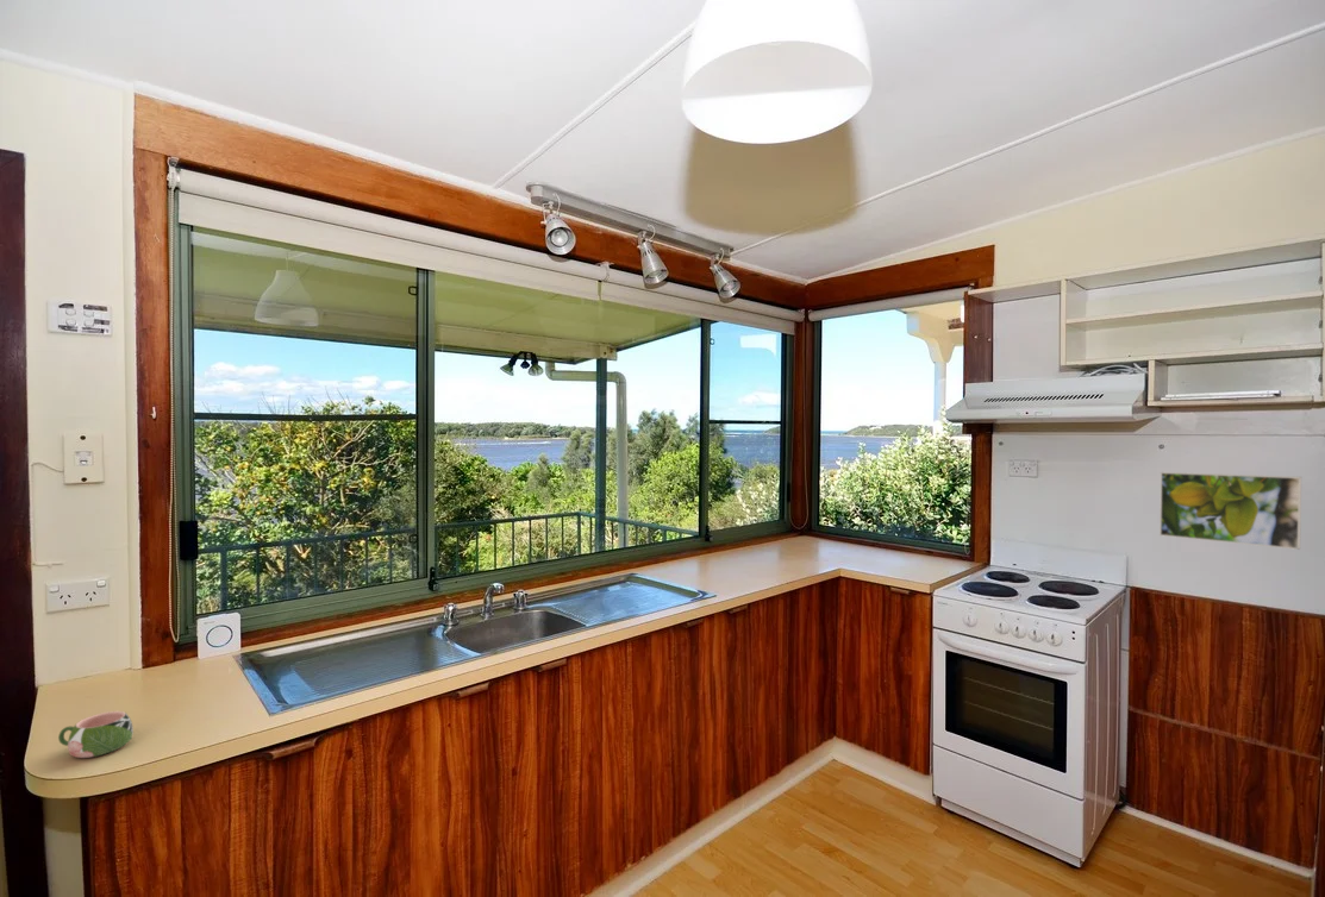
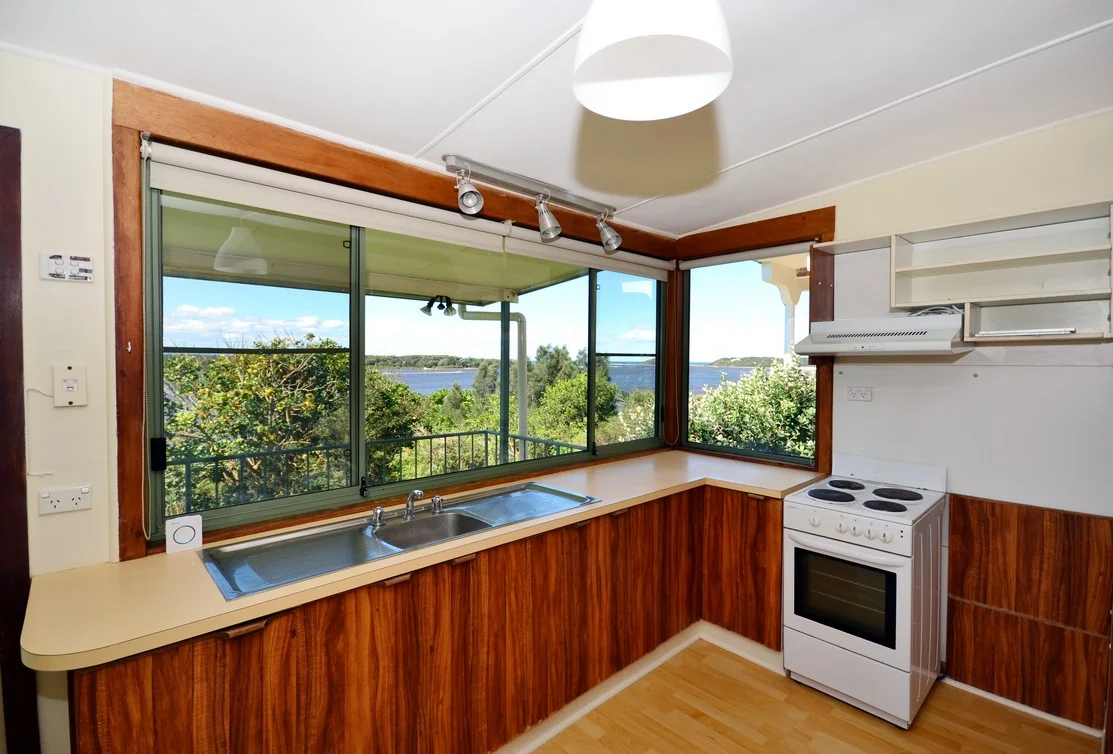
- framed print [1158,471,1302,551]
- mug [57,710,135,759]
